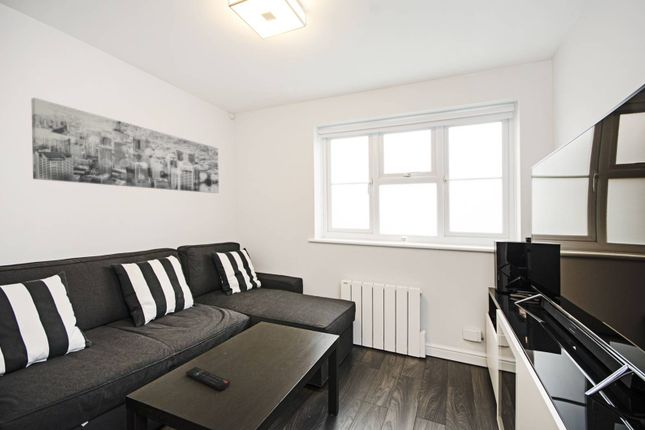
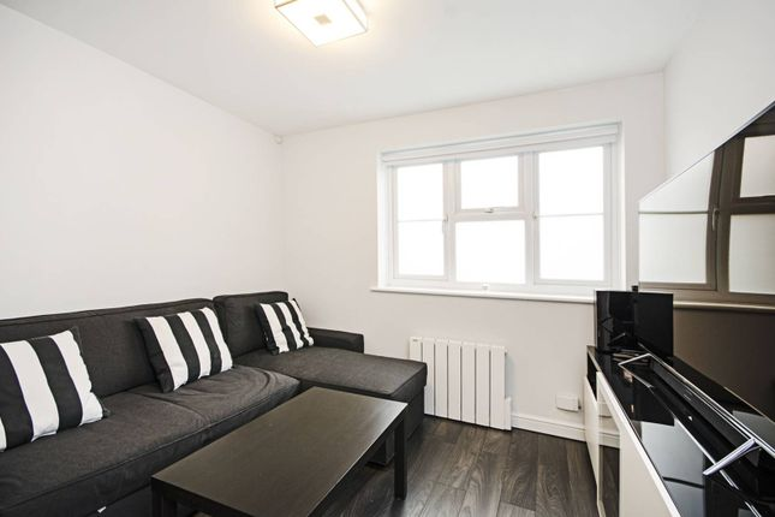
- remote control [185,366,231,391]
- wall art [30,97,220,194]
